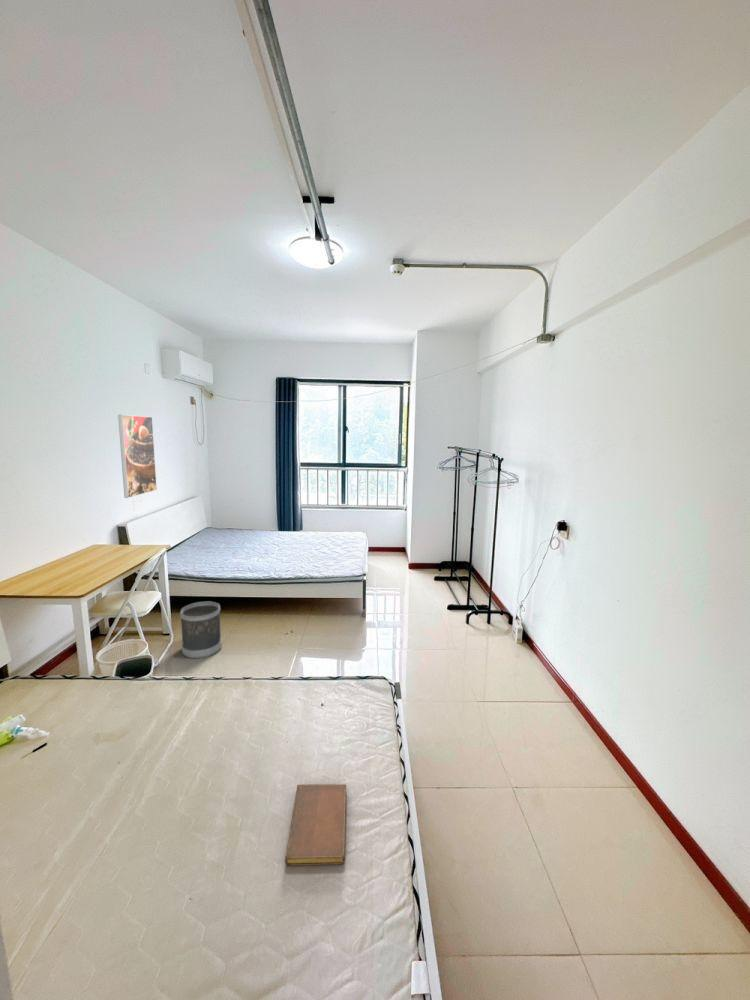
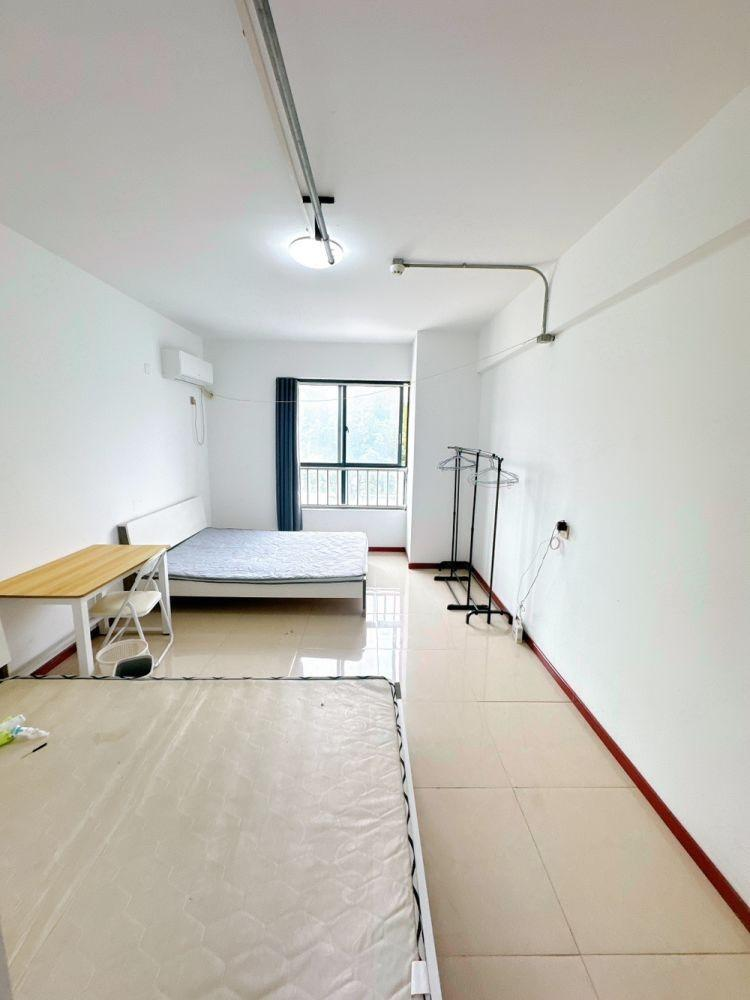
- wastebasket [179,600,223,660]
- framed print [117,414,158,499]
- notebook [284,783,347,867]
